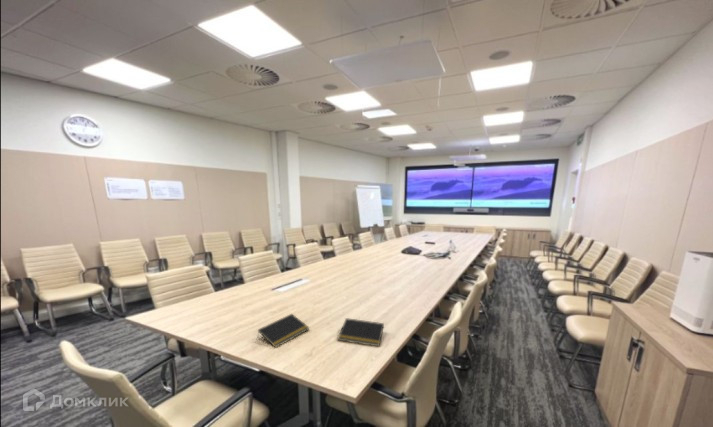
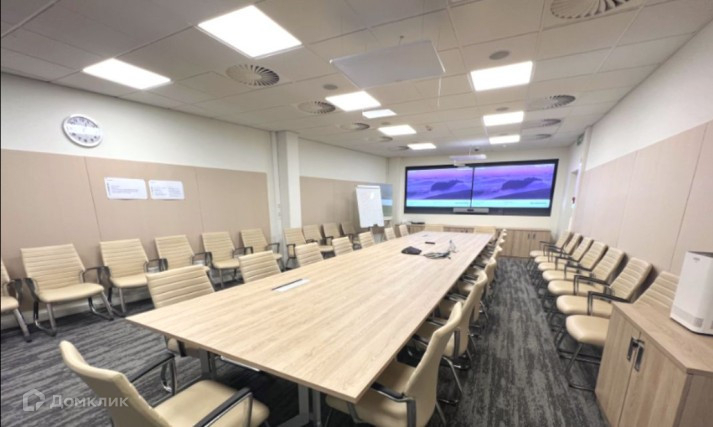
- notepad [256,313,310,348]
- notepad [337,317,385,347]
